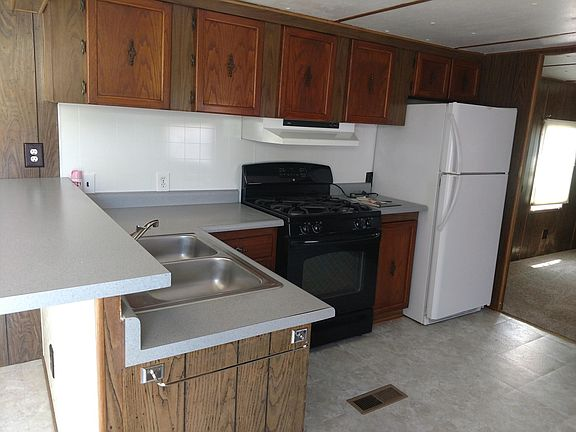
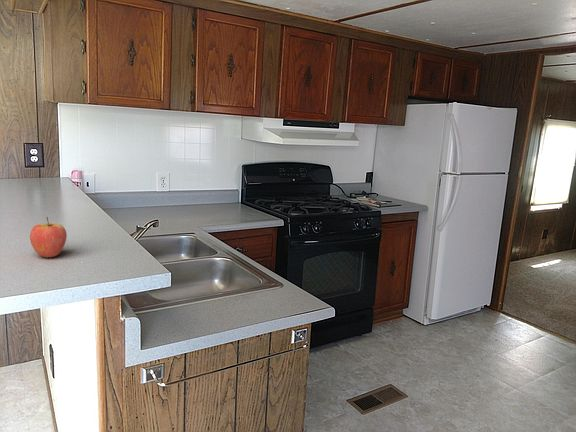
+ fruit [29,216,68,258]
